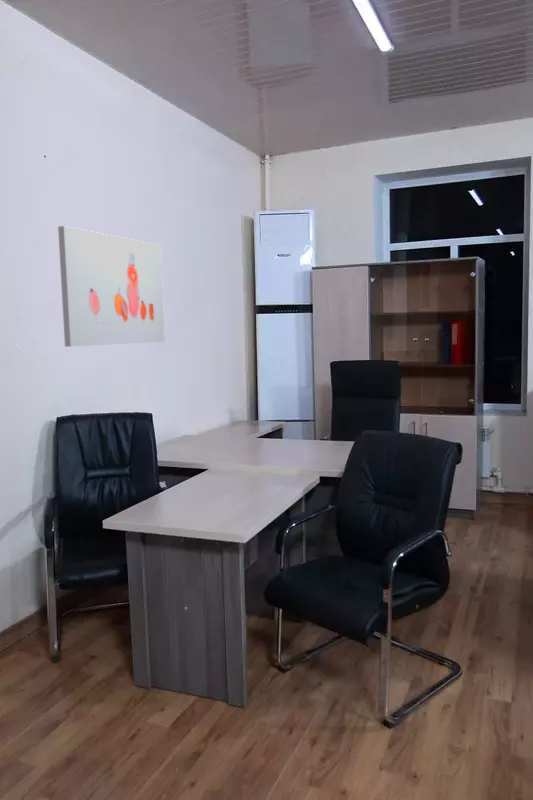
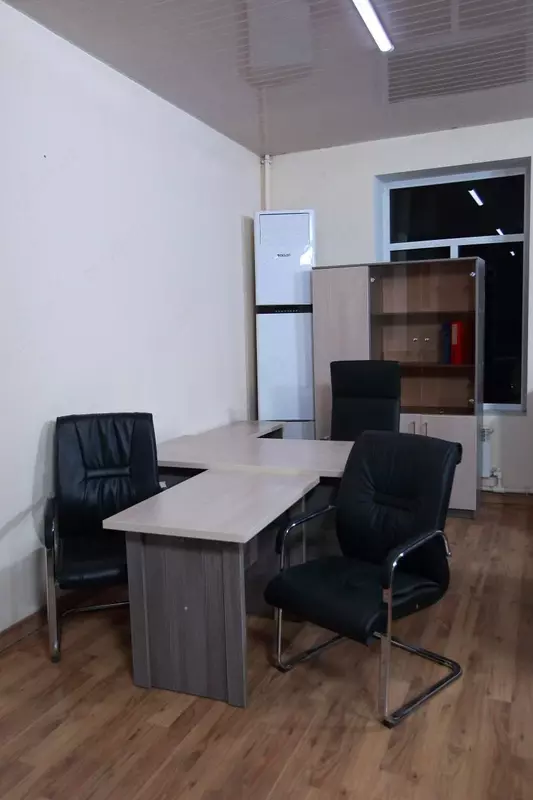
- wall art [57,225,166,348]
